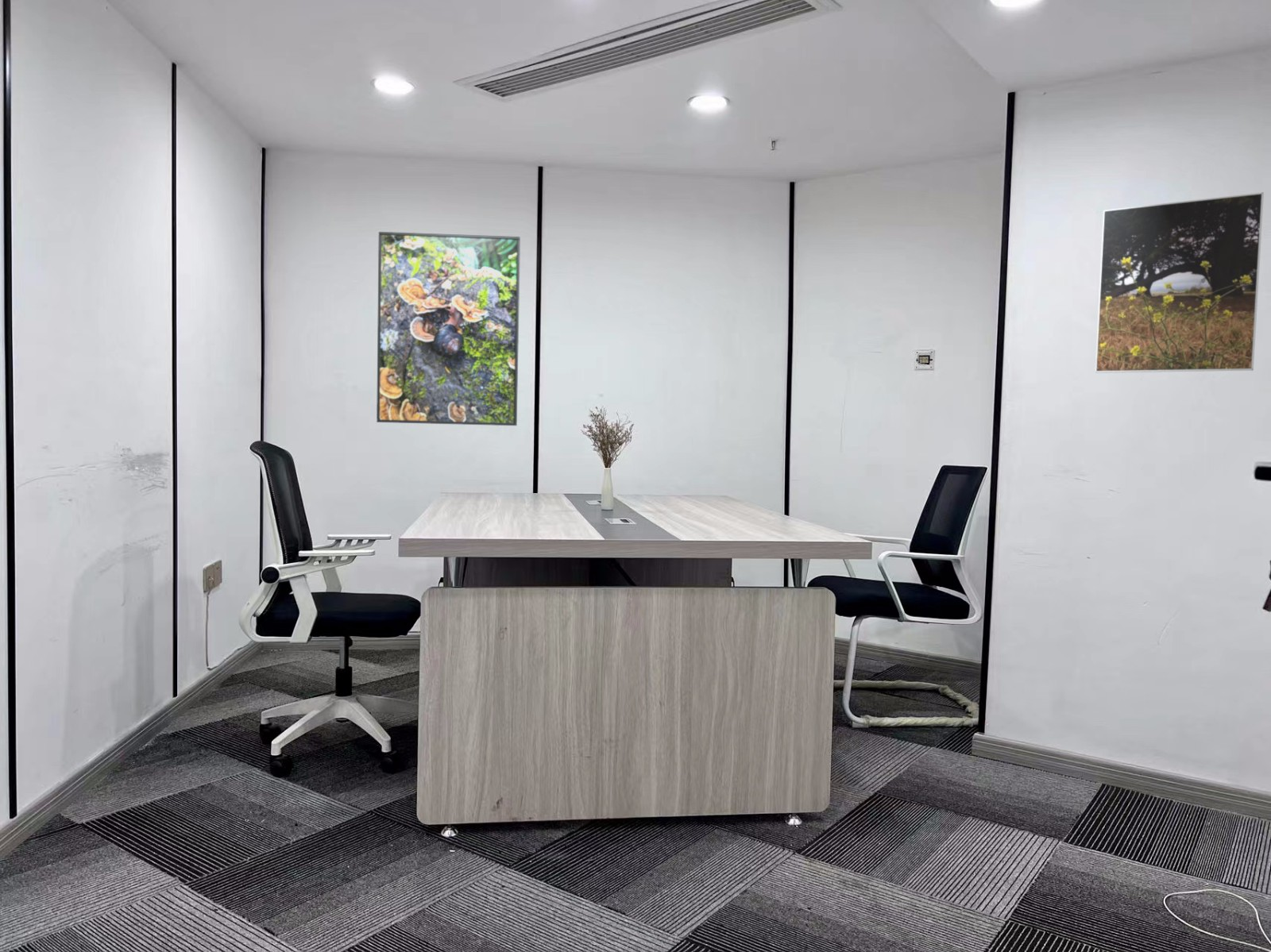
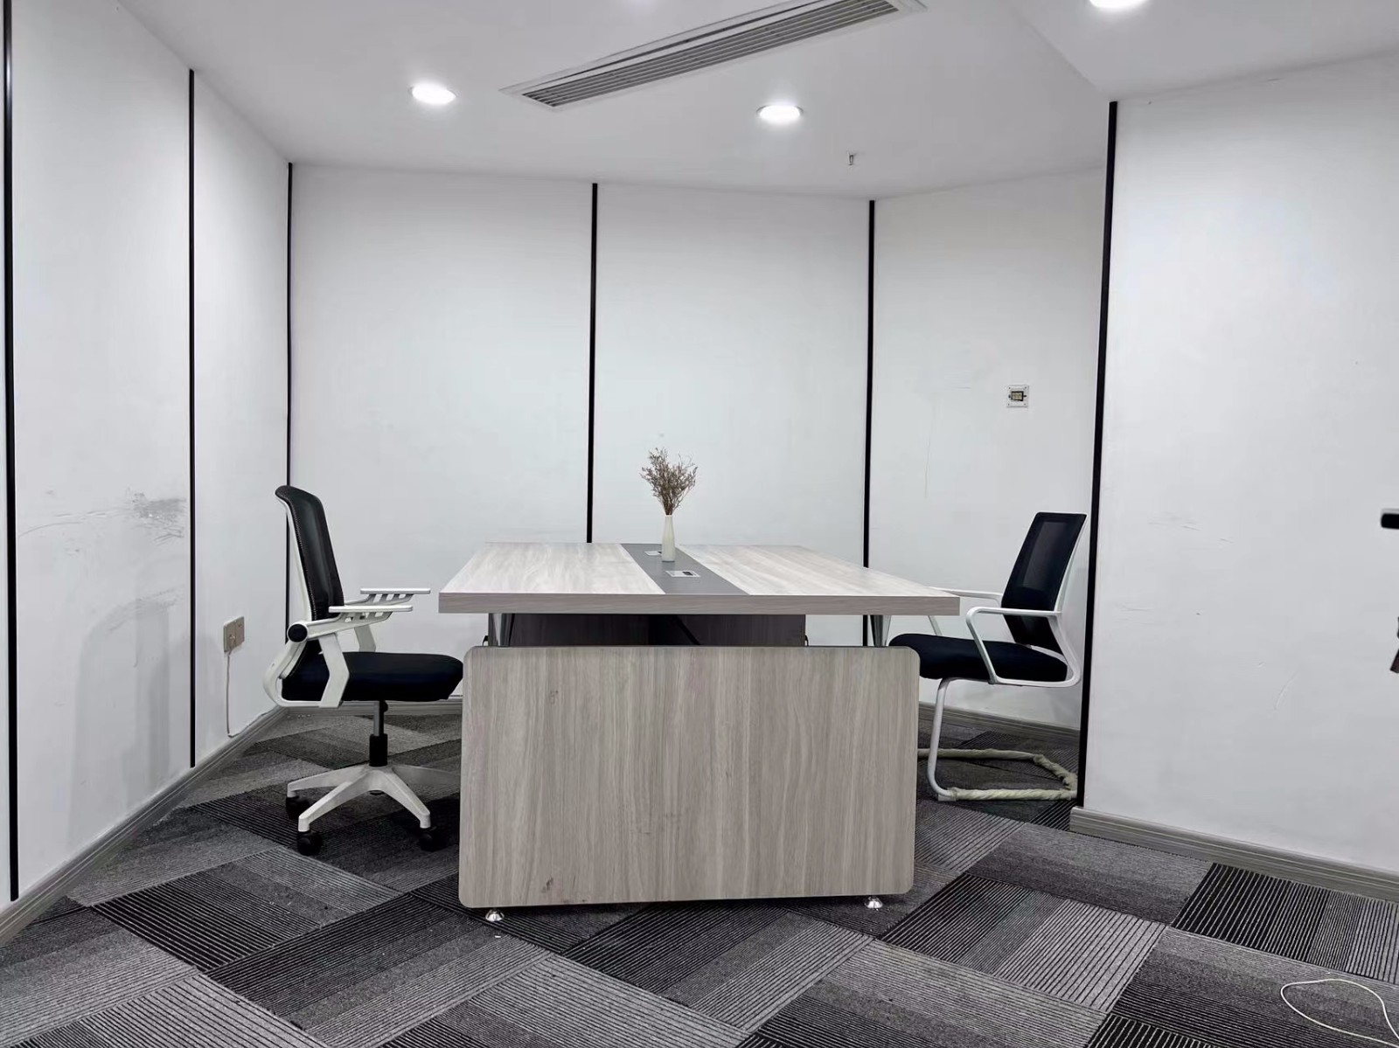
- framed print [376,231,521,426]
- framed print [1095,191,1265,374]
